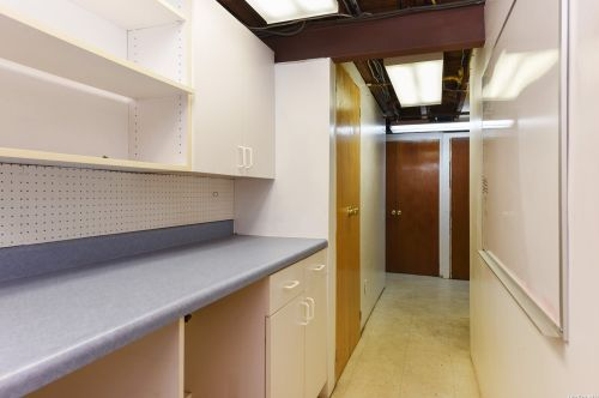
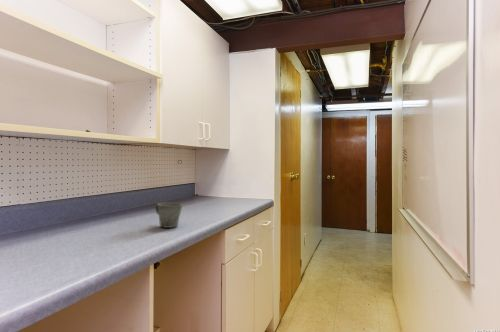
+ mug [155,201,183,229]
